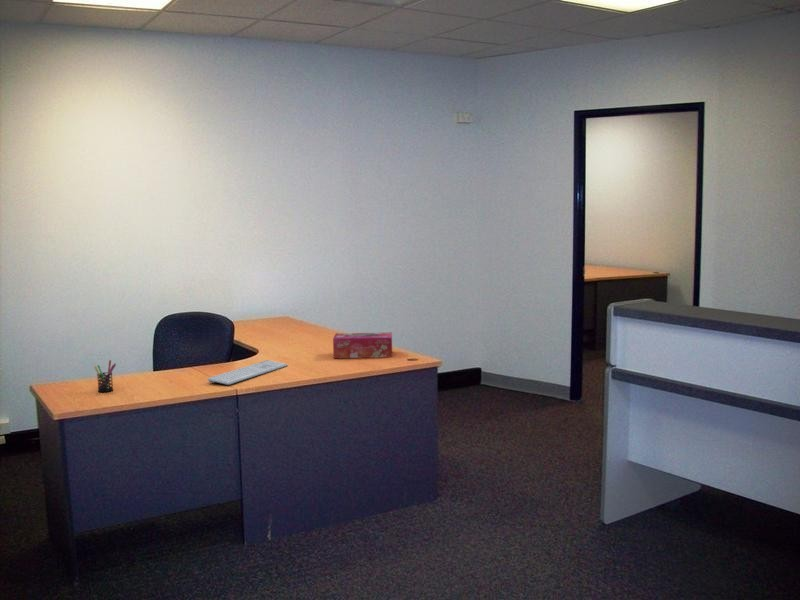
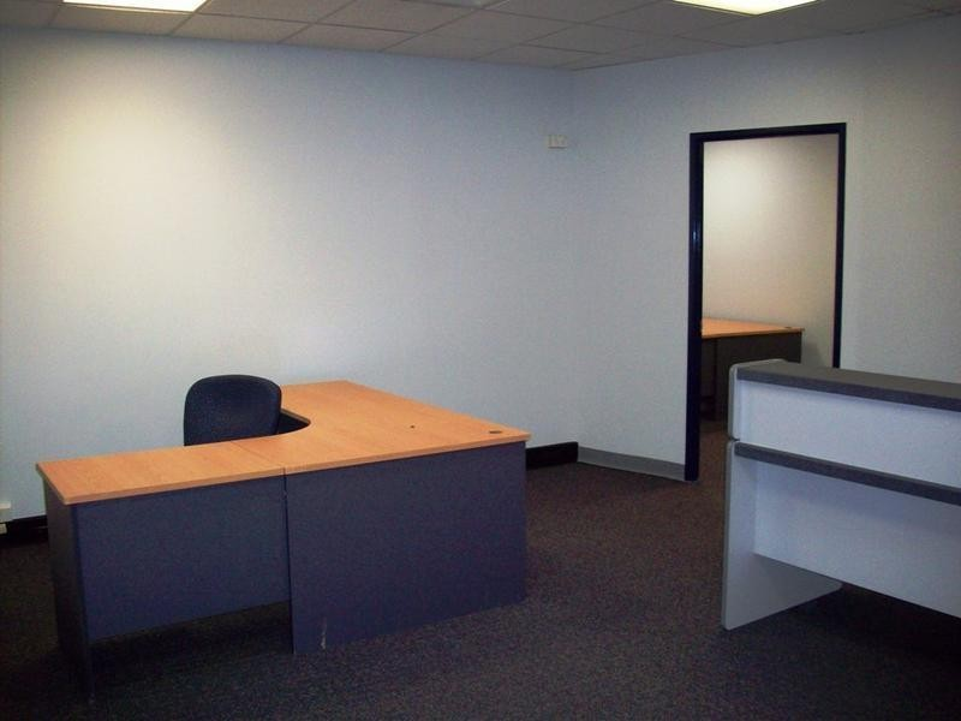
- keyboard [206,359,289,386]
- tissue box [332,332,393,359]
- pen holder [93,359,117,393]
